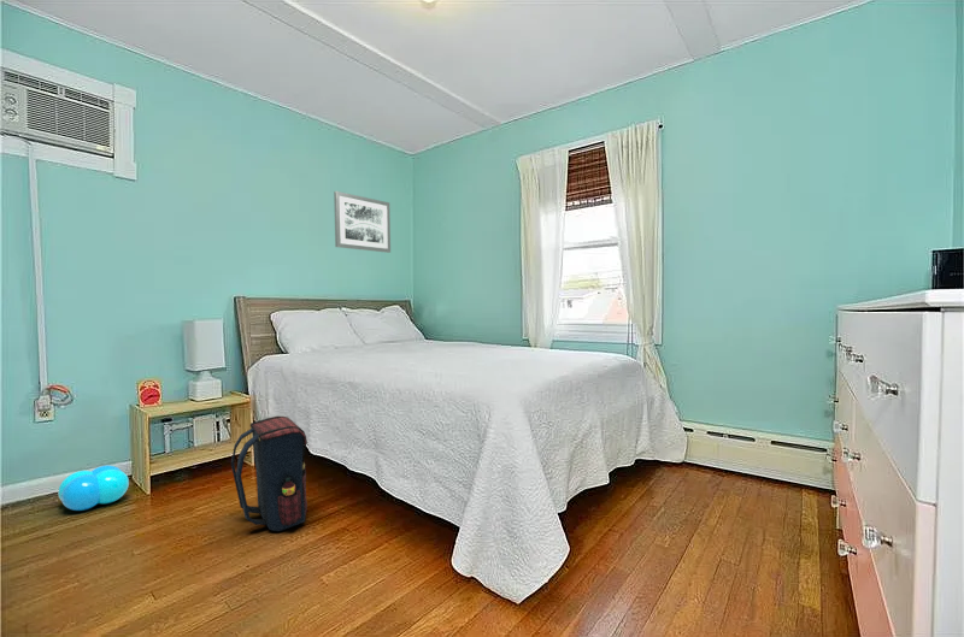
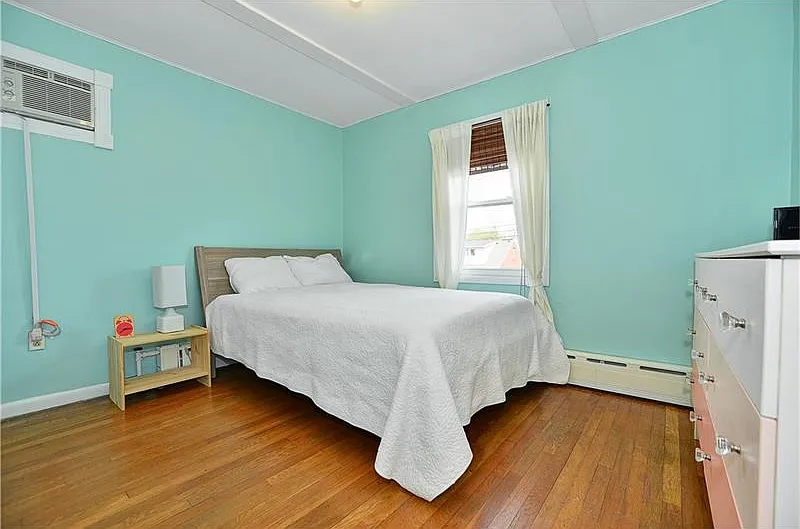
- wall art [333,190,392,254]
- ball [57,464,130,512]
- satchel [230,415,308,532]
